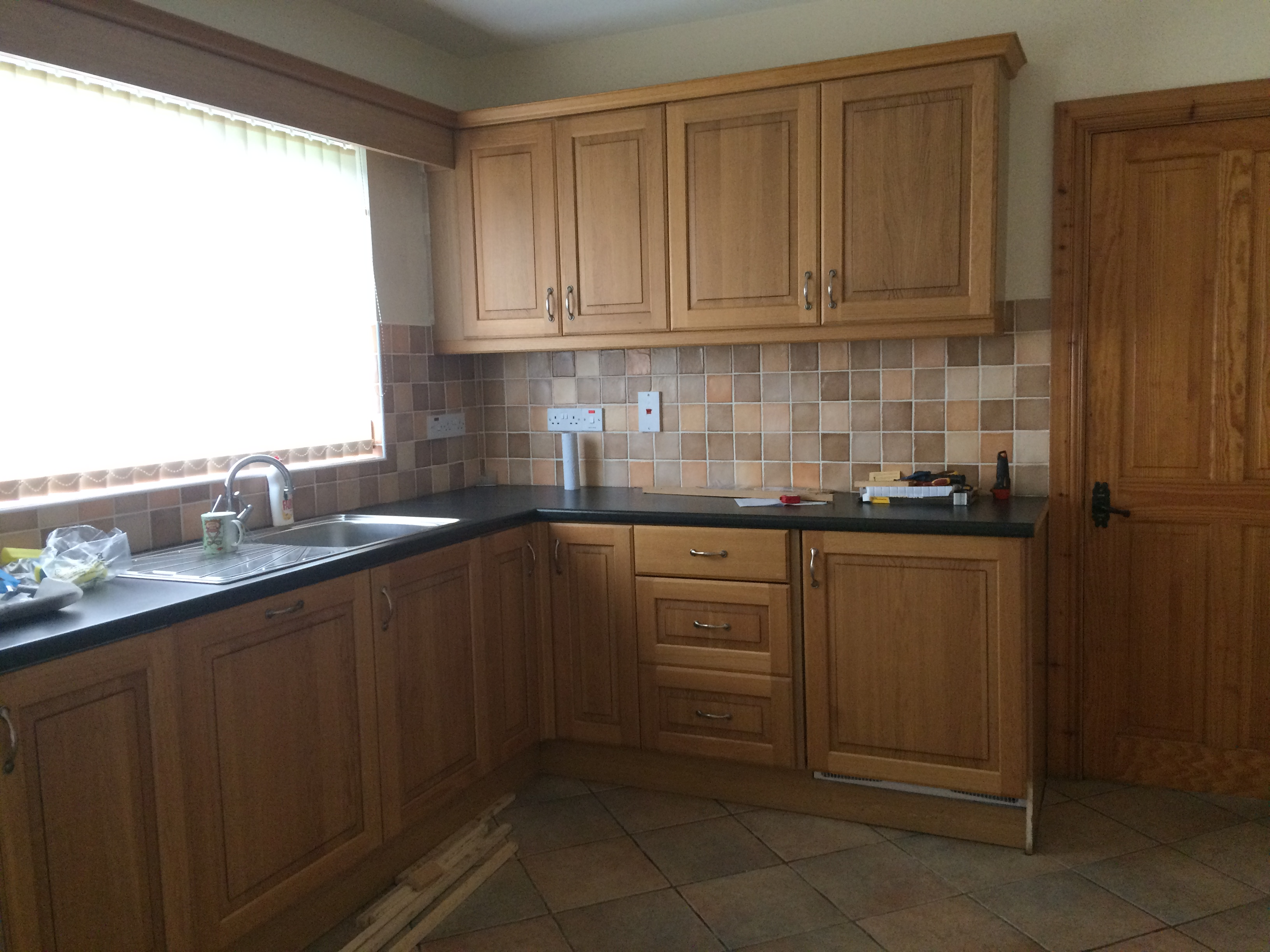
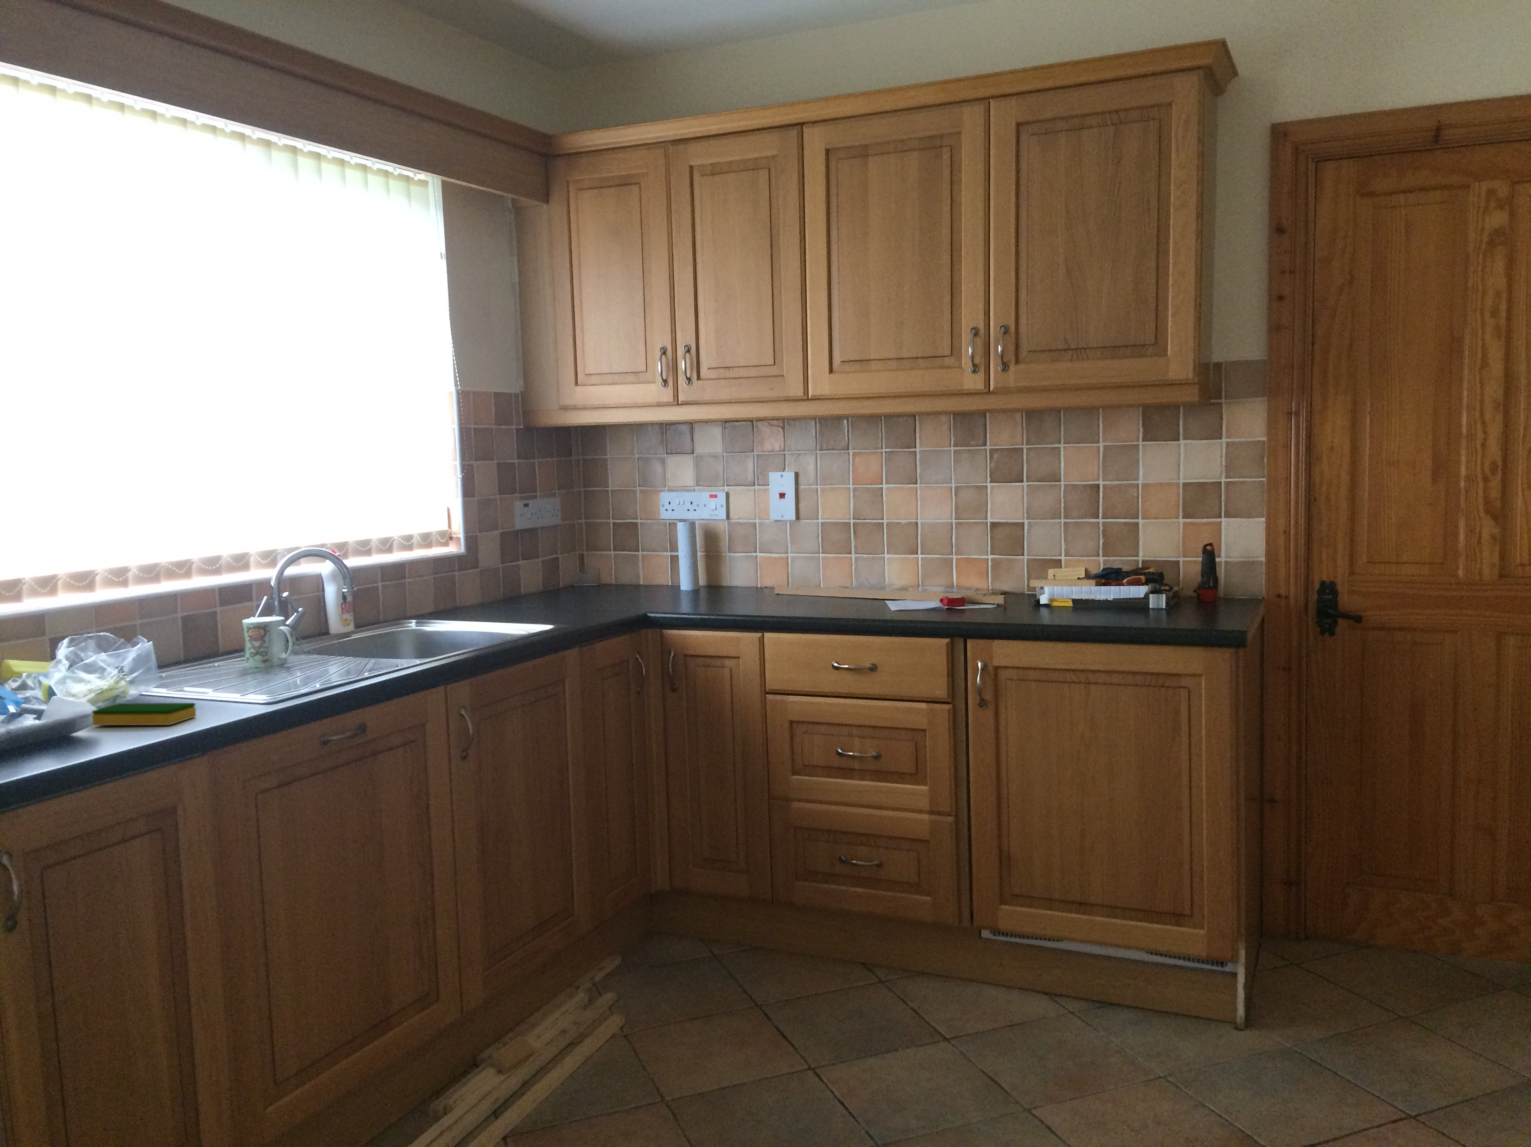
+ dish sponge [92,702,196,725]
